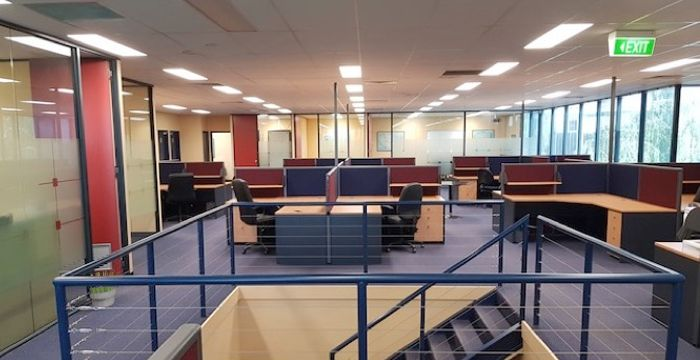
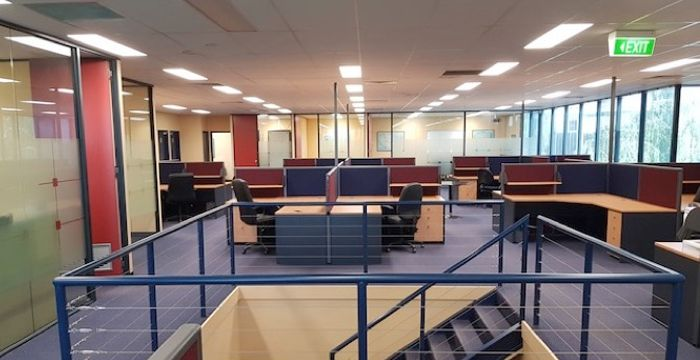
- potted plant [89,270,122,308]
